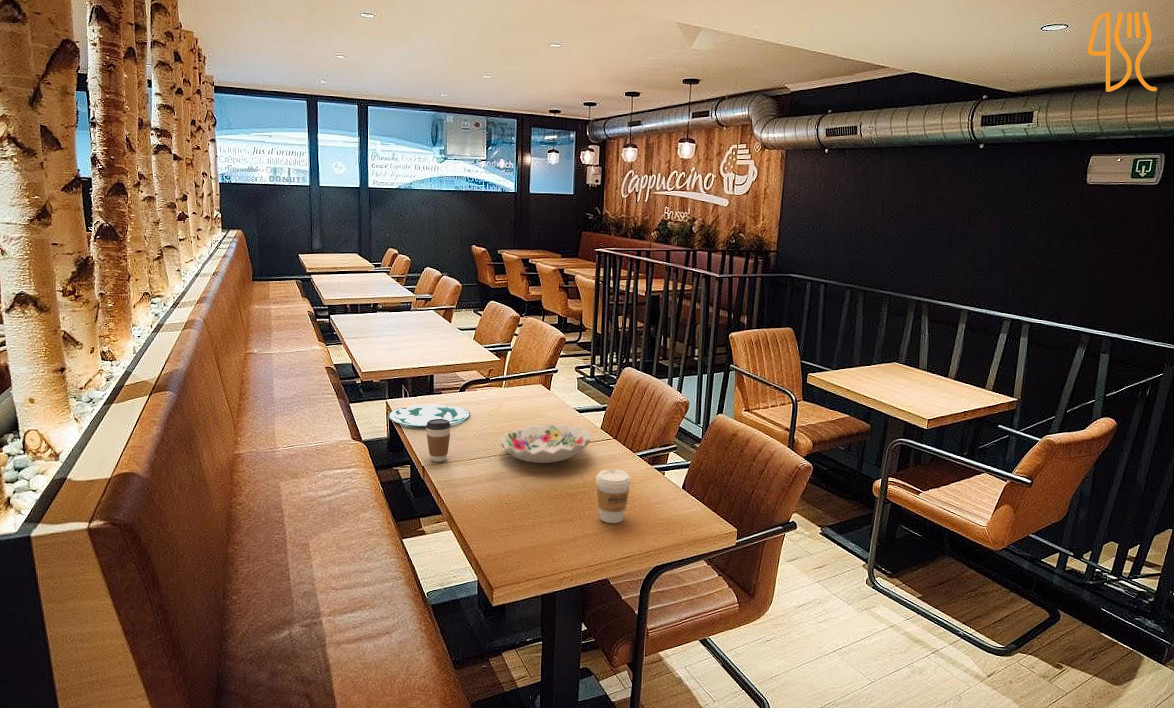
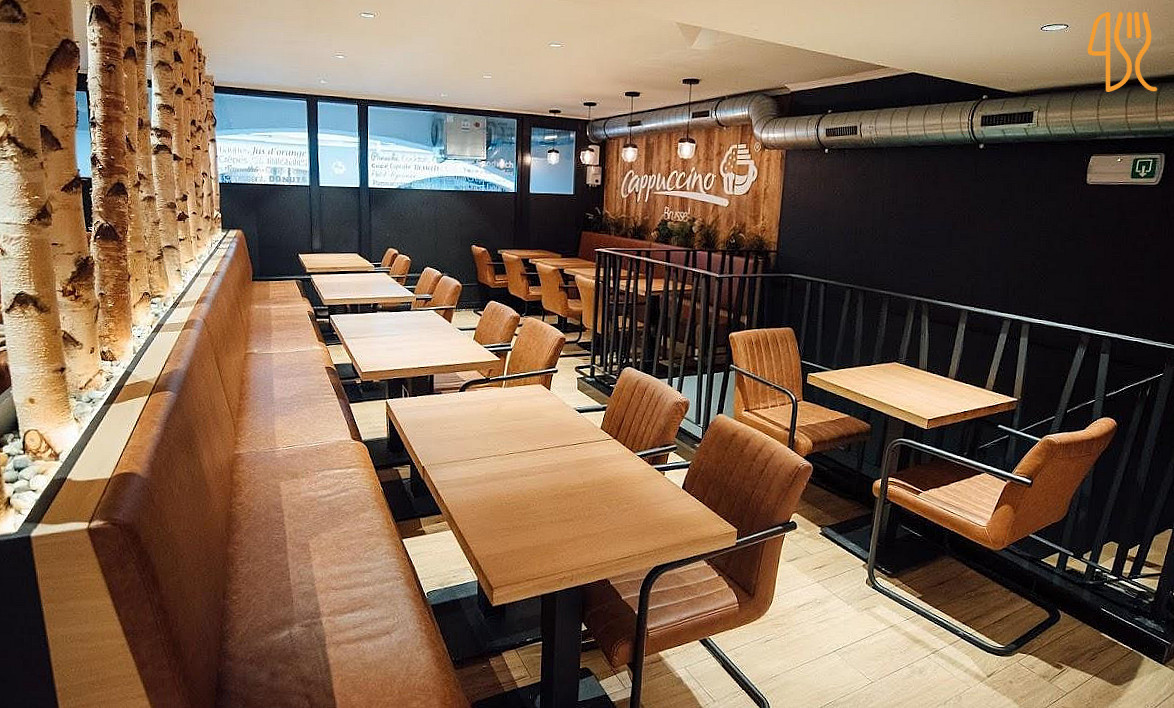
- coffee cup [595,468,632,524]
- decorative bowl [499,422,592,464]
- coffee cup [425,419,452,463]
- plate [387,403,471,427]
